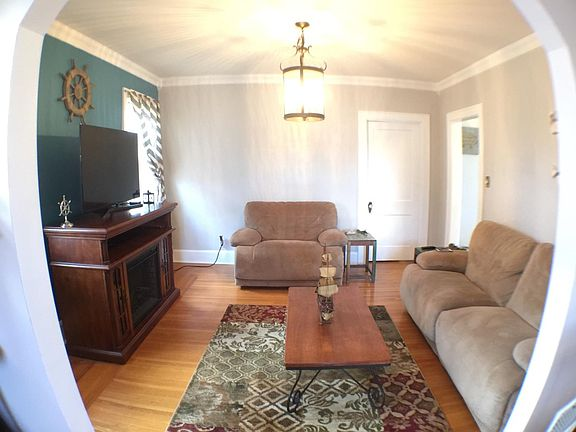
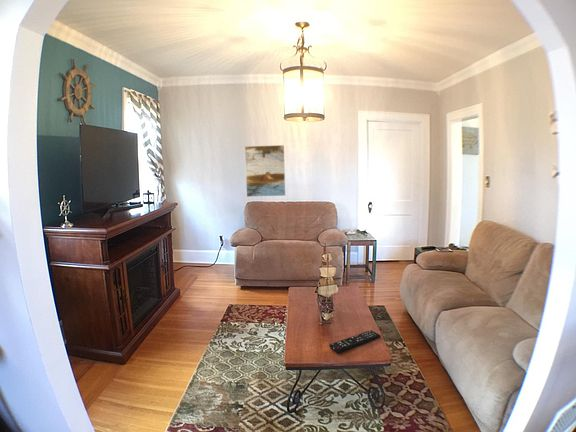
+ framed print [244,144,286,198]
+ remote control [329,329,382,354]
